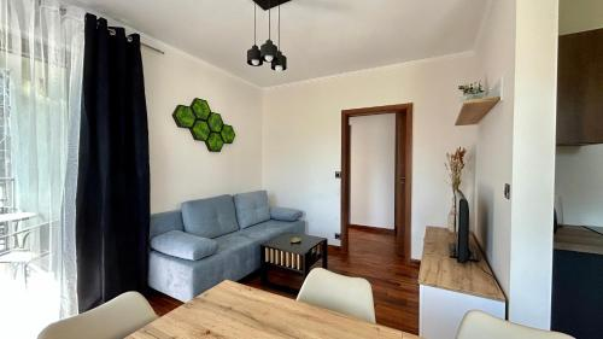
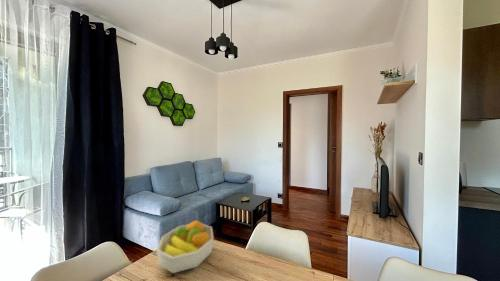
+ fruit bowl [156,219,214,274]
